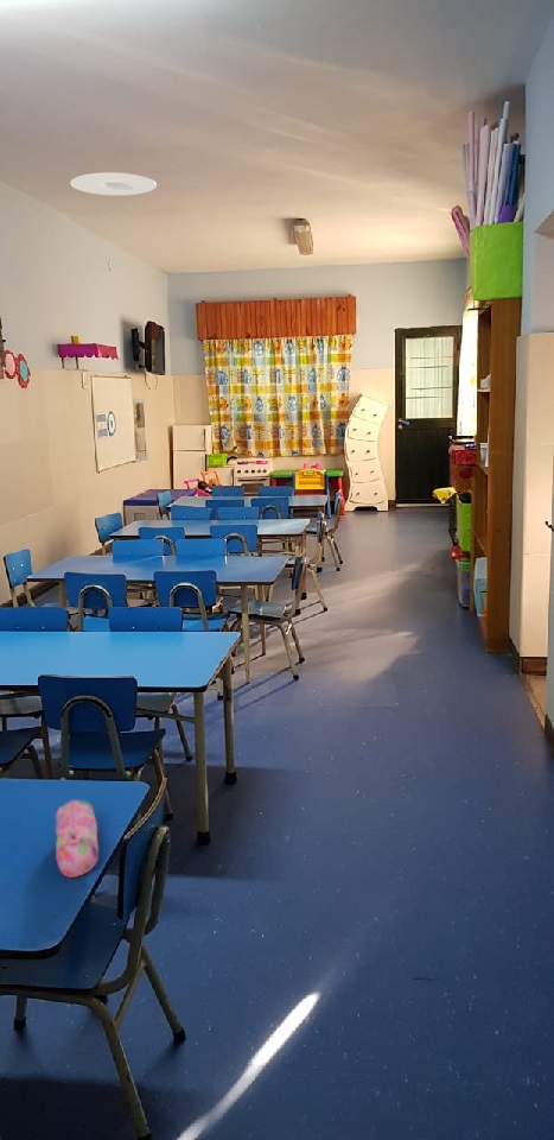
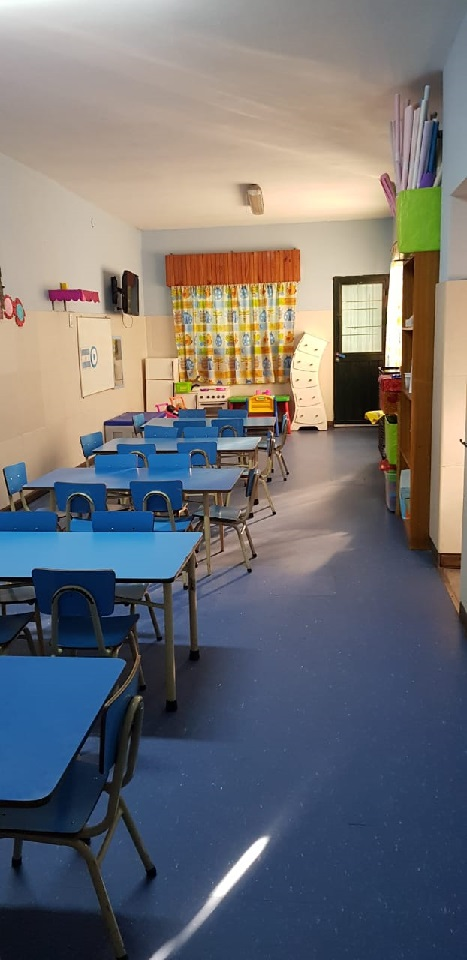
- ceiling light [70,171,158,197]
- pencil case [55,799,100,879]
